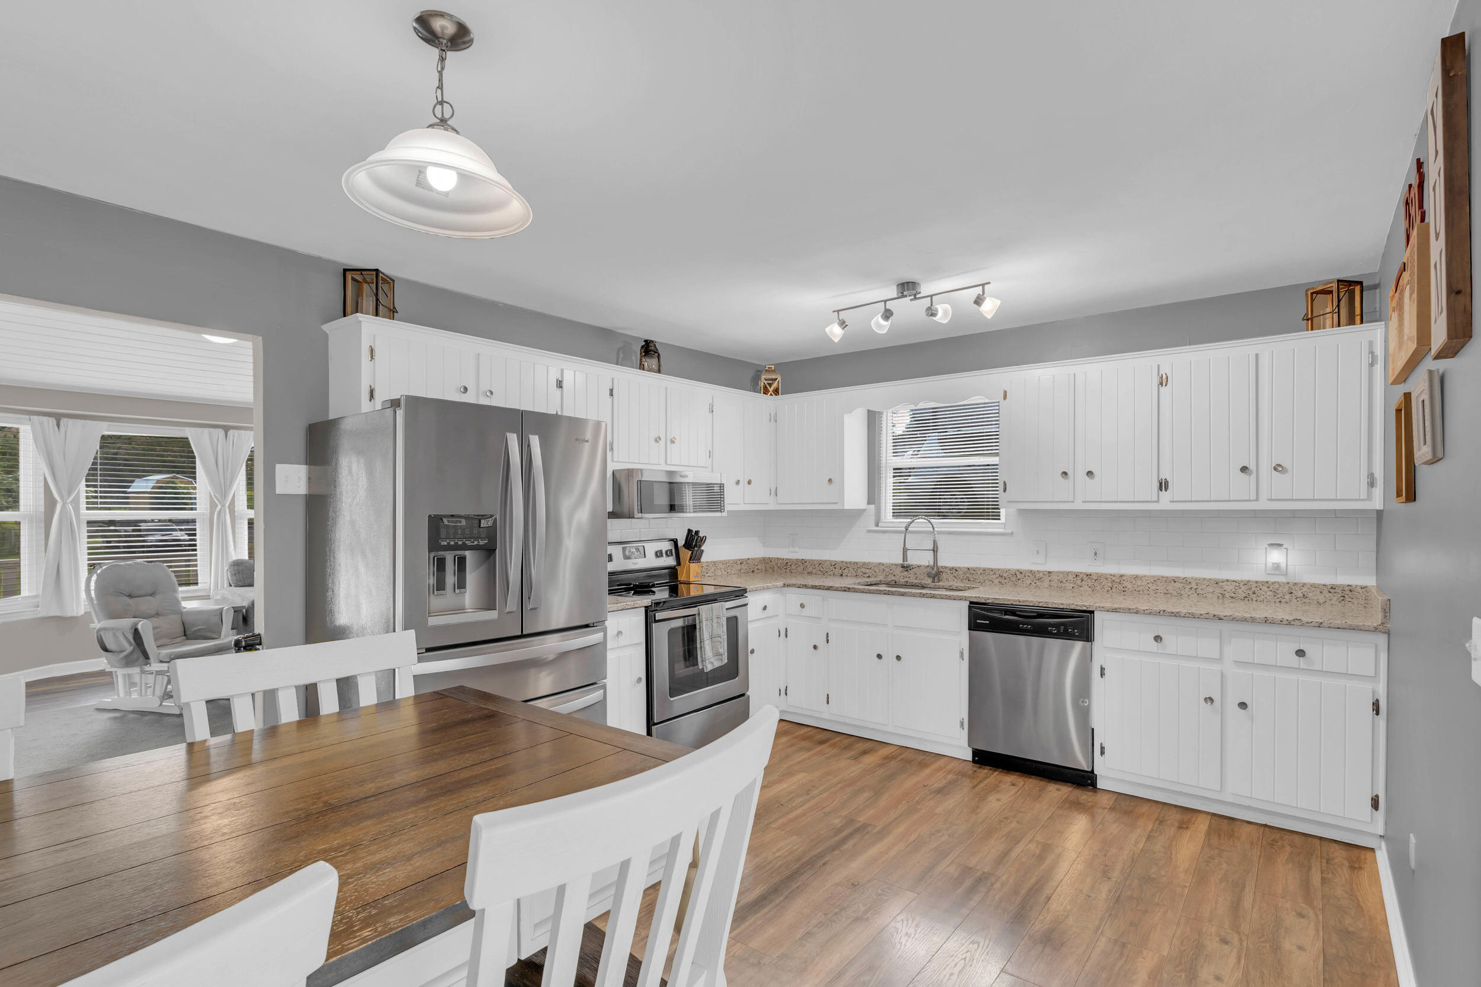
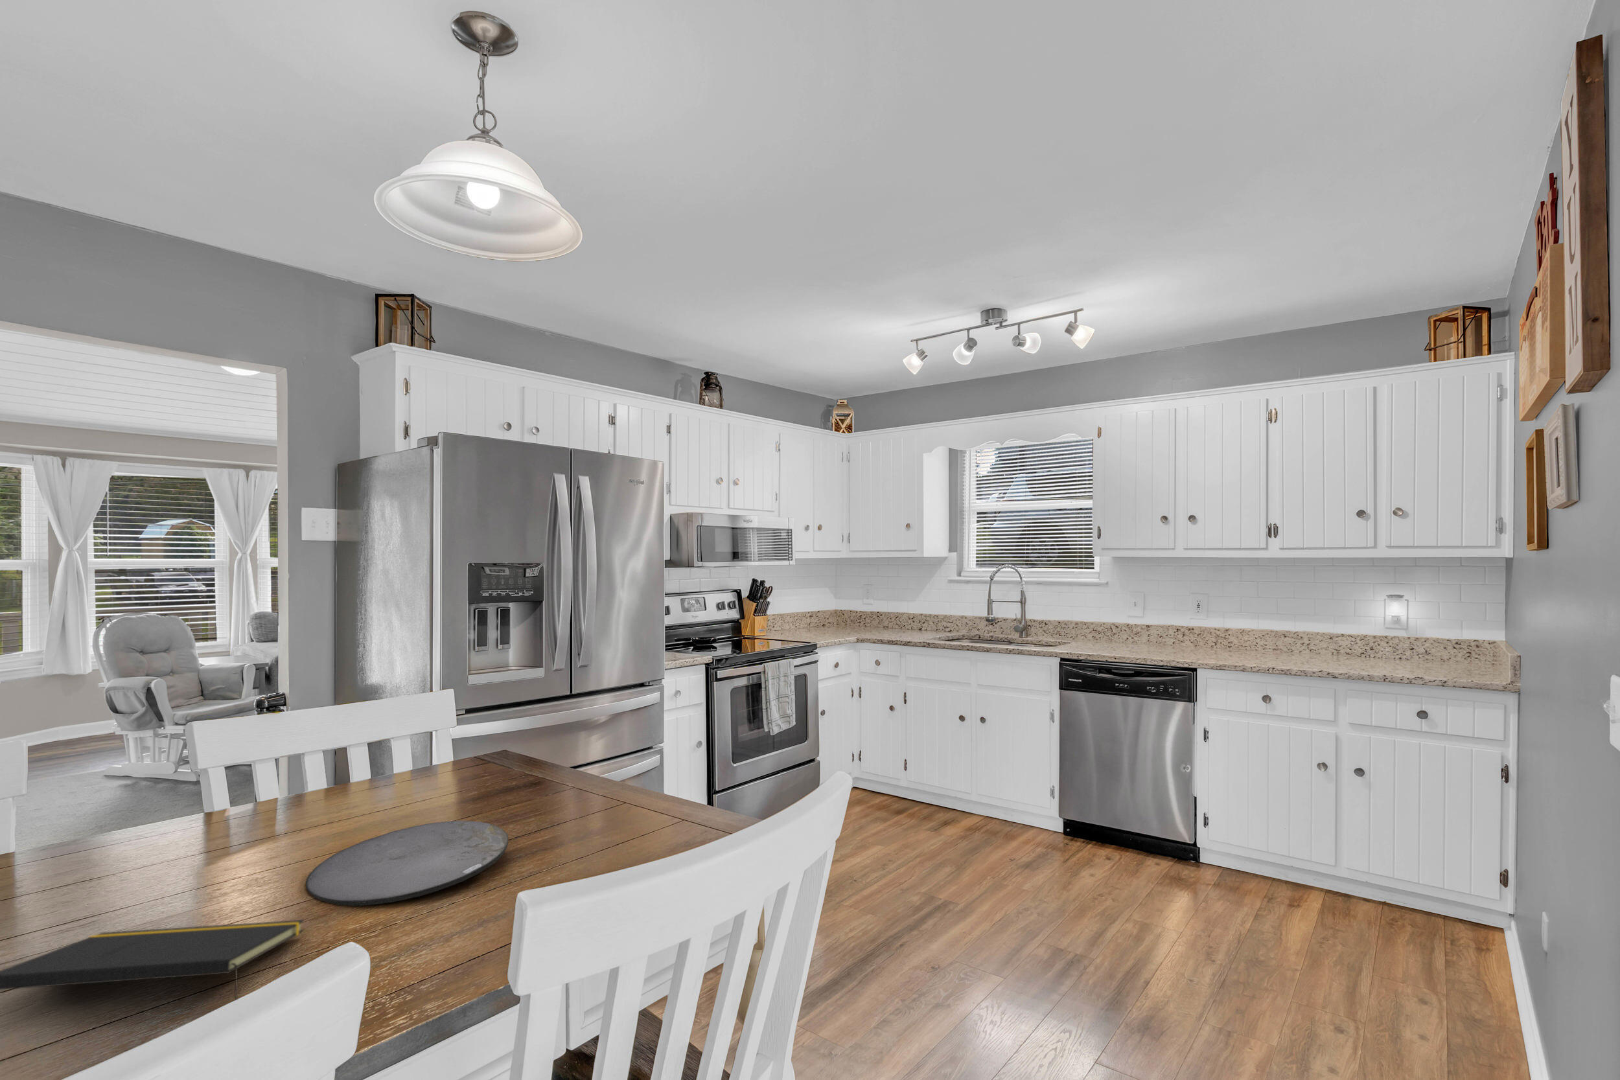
+ notepad [0,920,305,1000]
+ plate [305,820,509,906]
